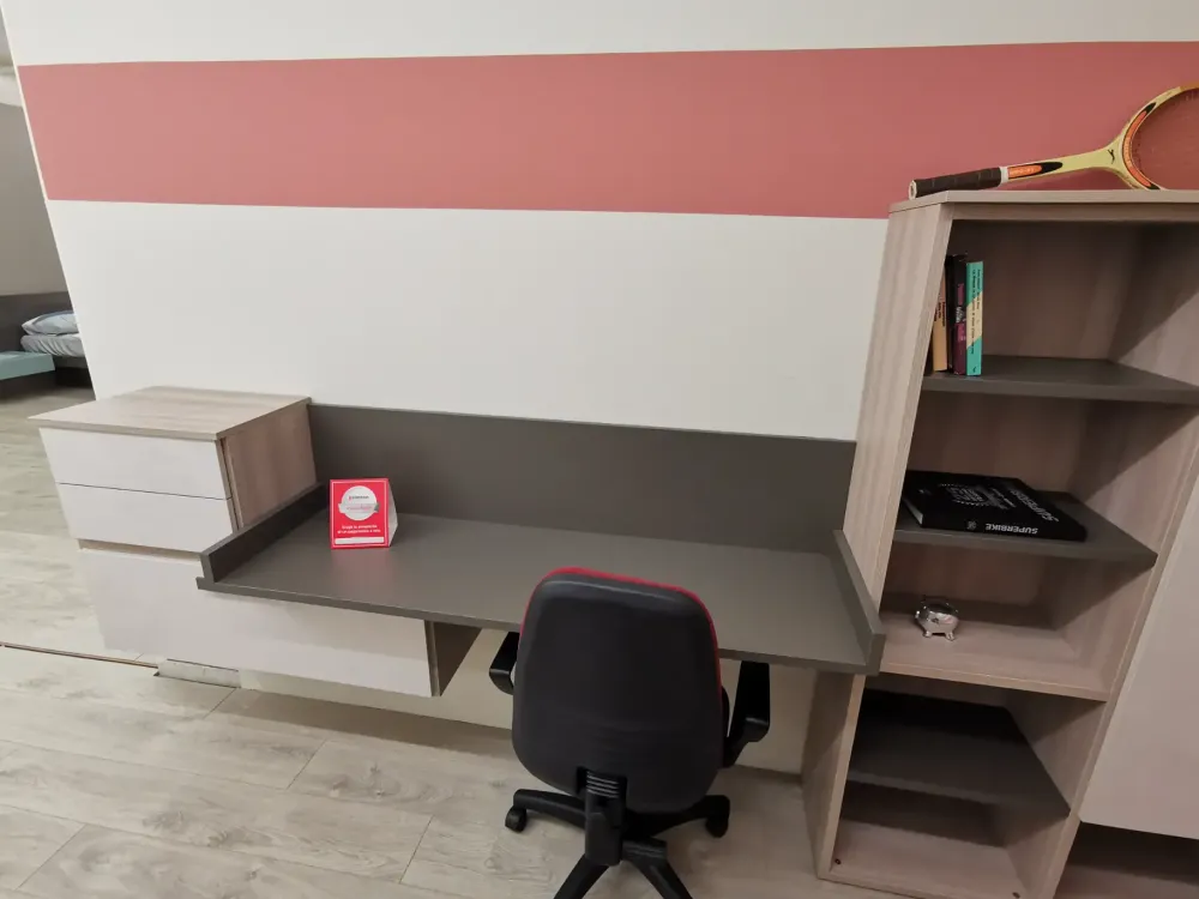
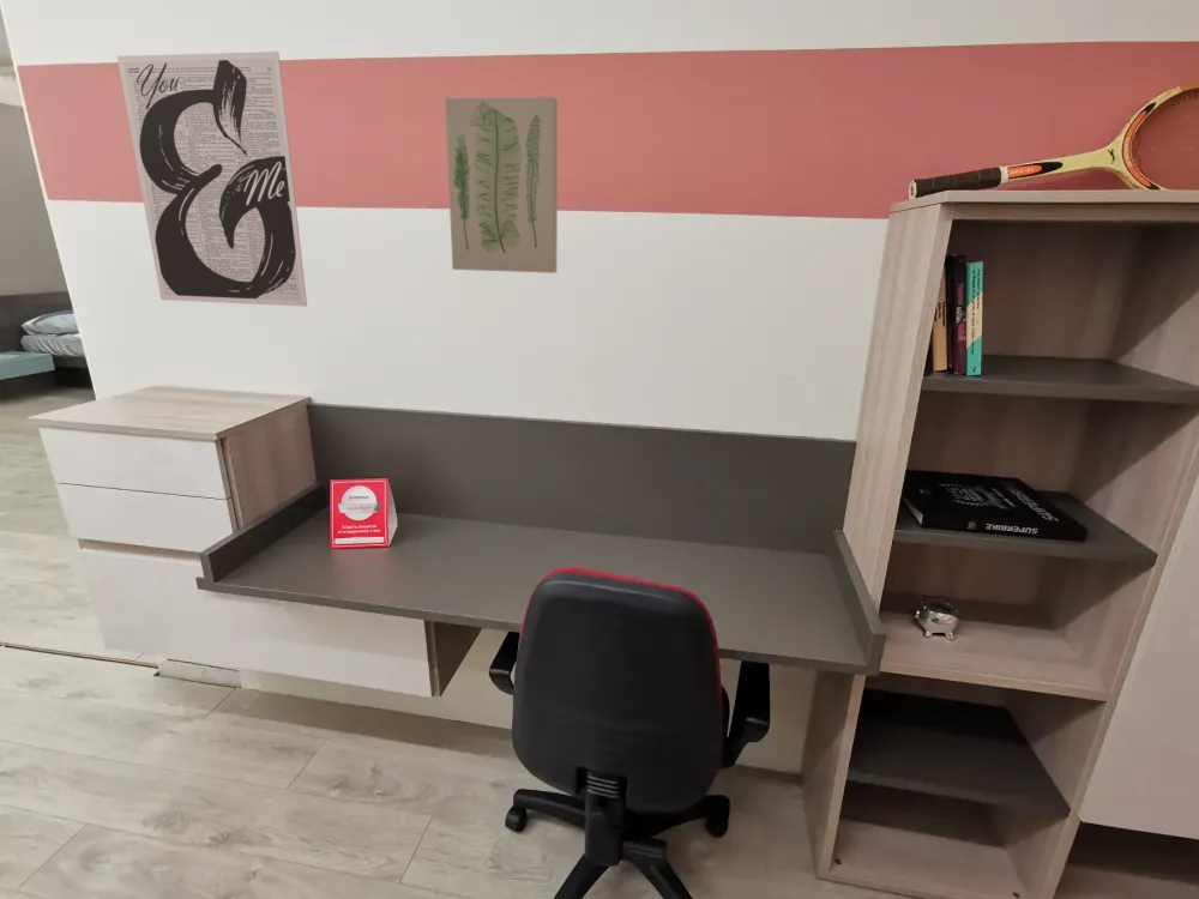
+ wall art [444,96,559,274]
+ wall art [116,50,308,308]
